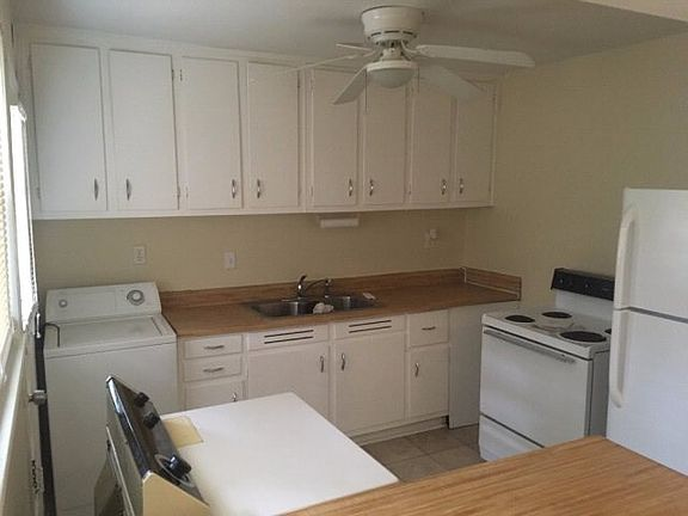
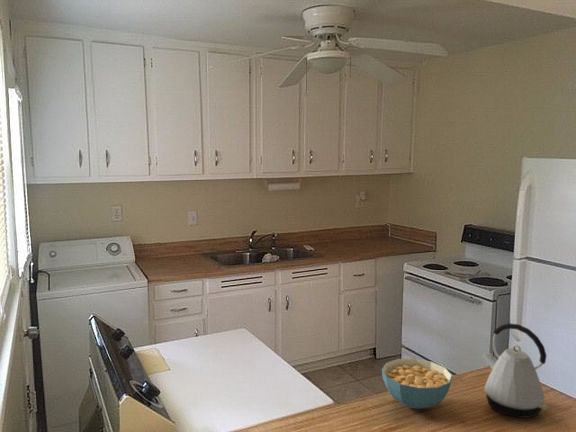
+ kettle [481,322,549,419]
+ cereal bowl [381,358,453,410]
